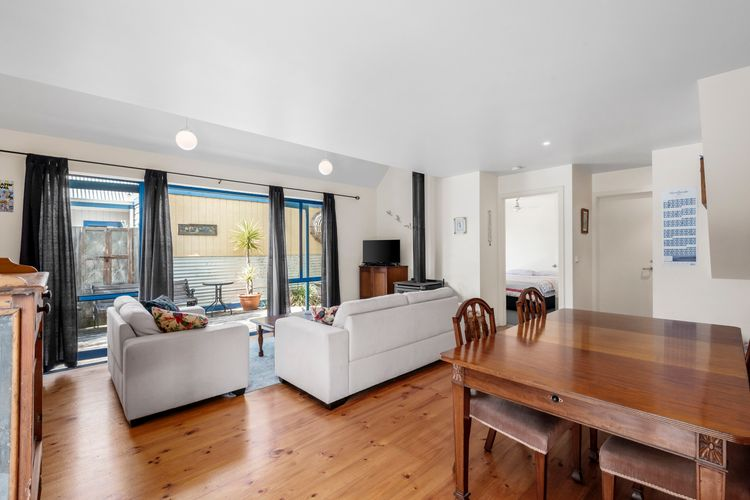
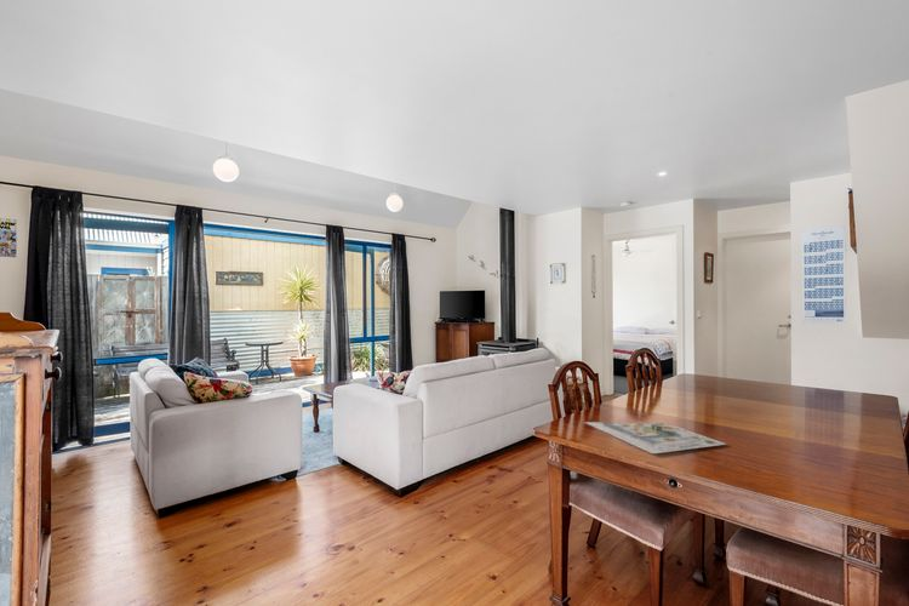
+ board game [583,421,727,454]
